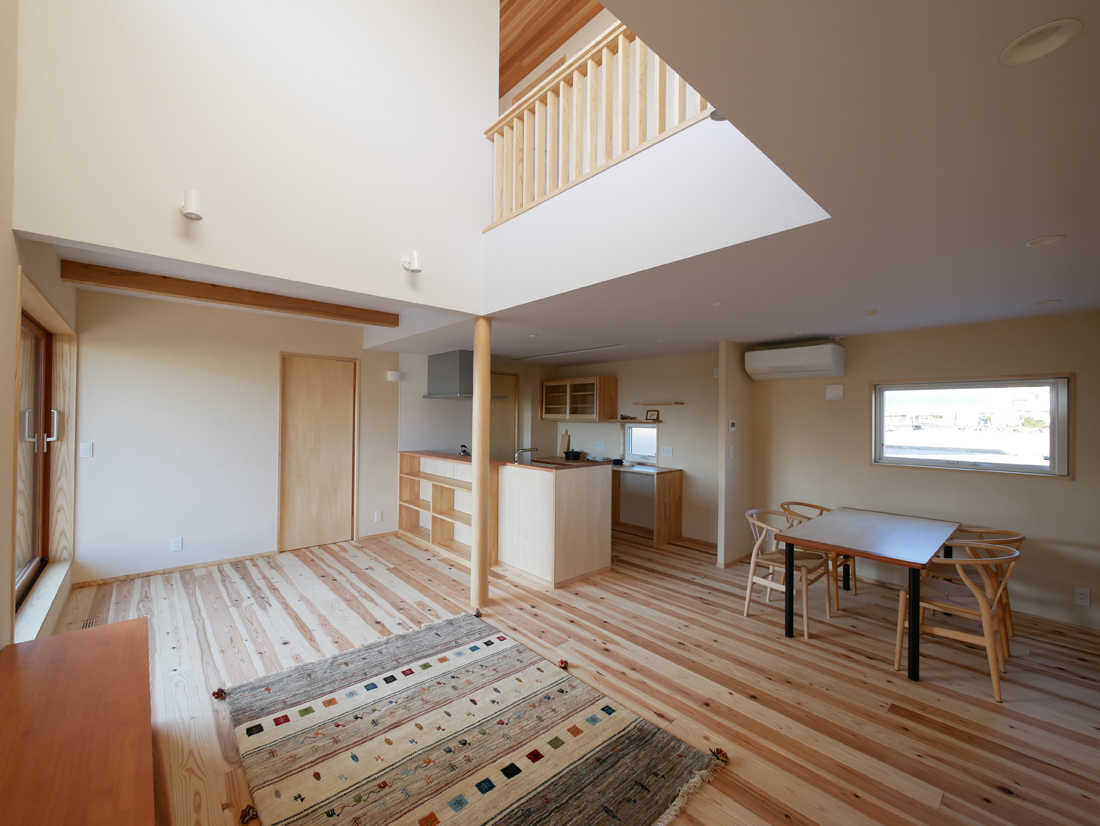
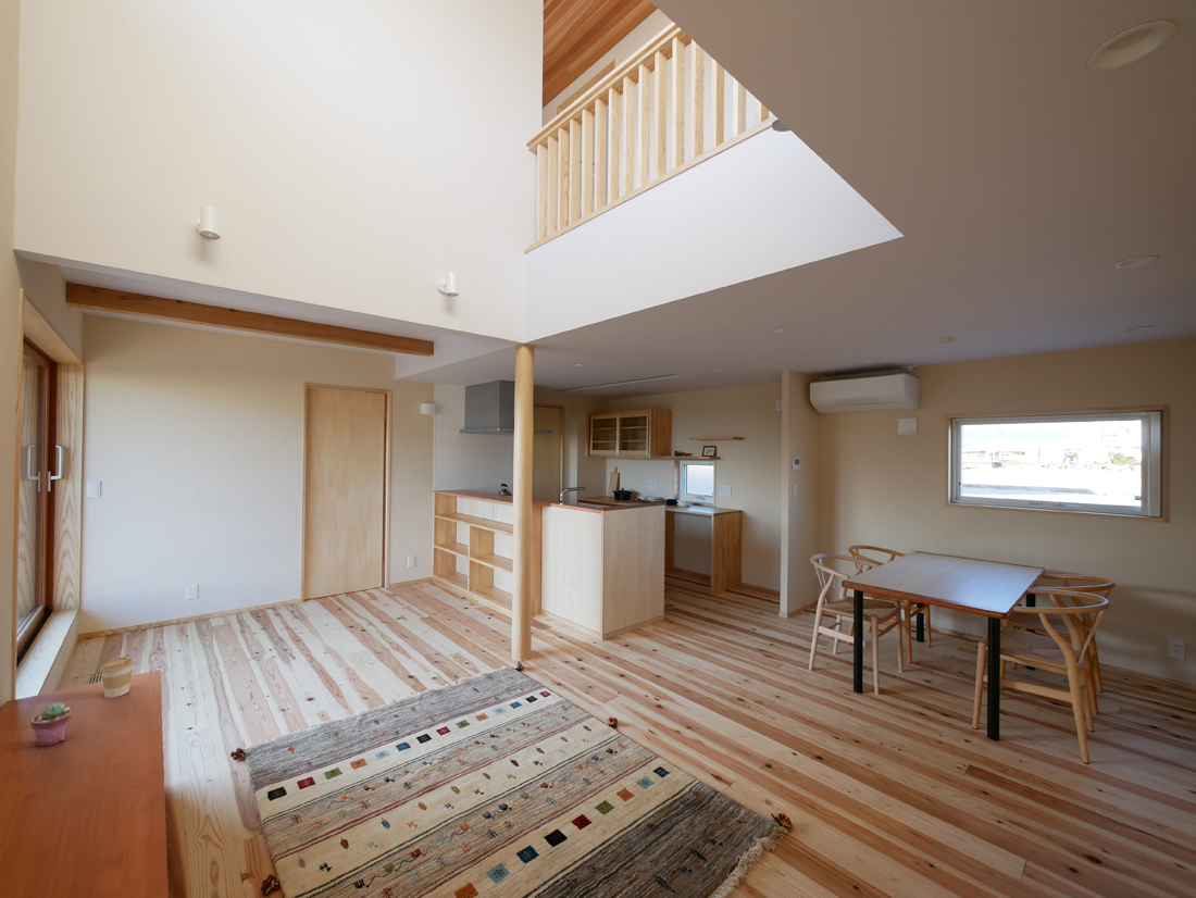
+ potted succulent [29,701,73,748]
+ coffee cup [100,656,134,699]
